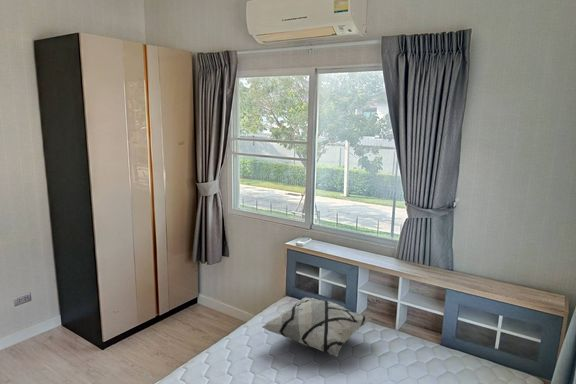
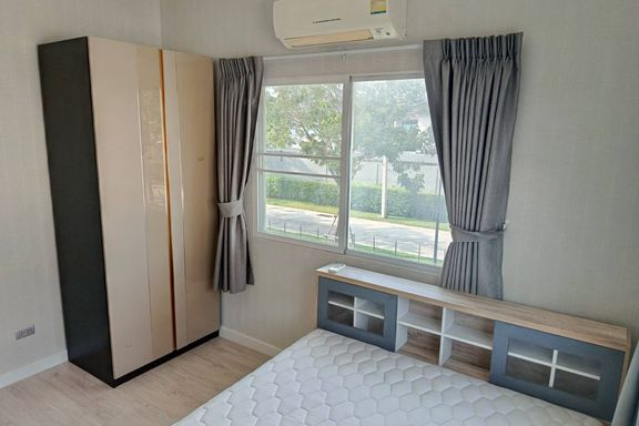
- decorative pillow [261,296,372,357]
